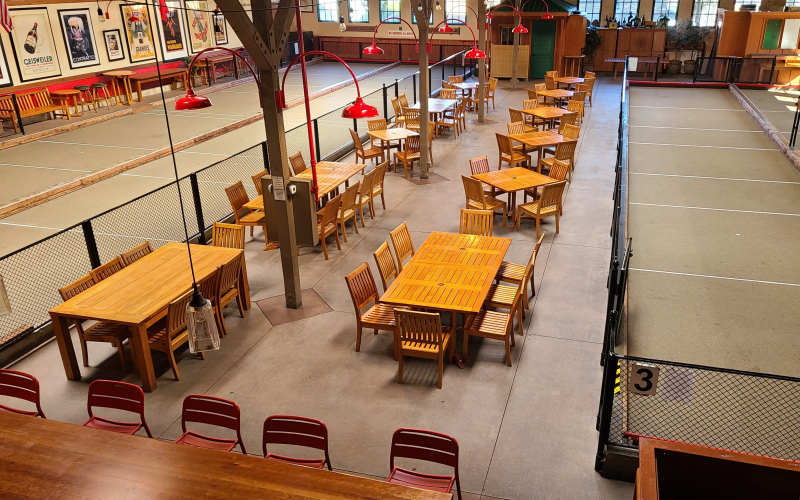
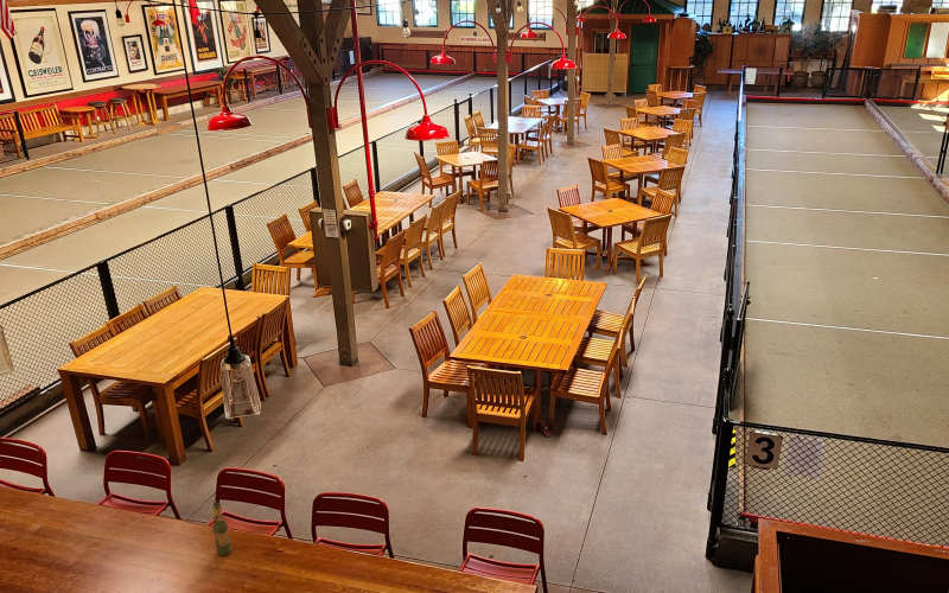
+ beer bottle [211,502,233,556]
